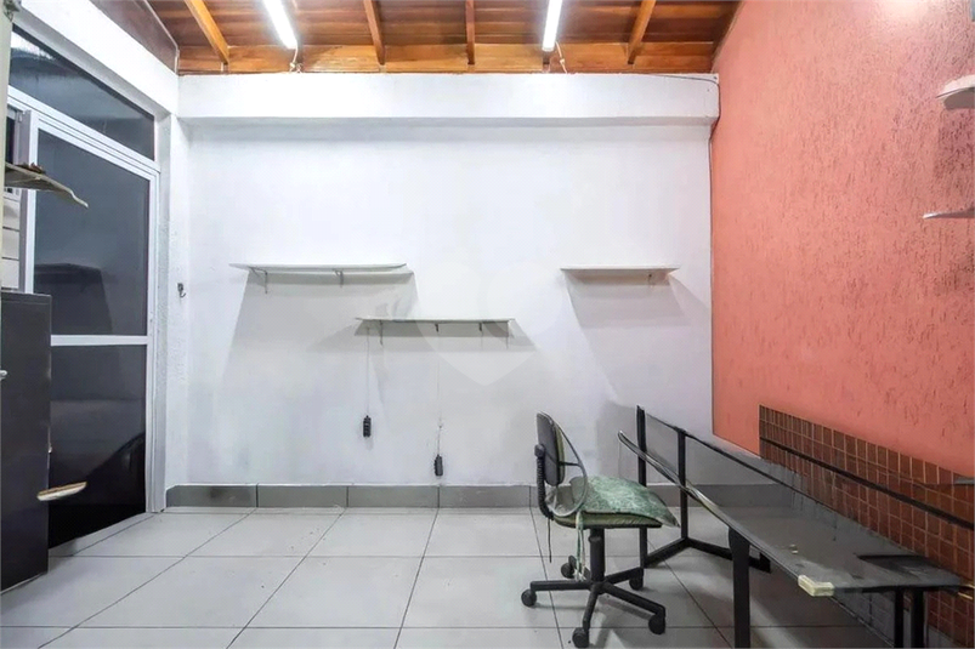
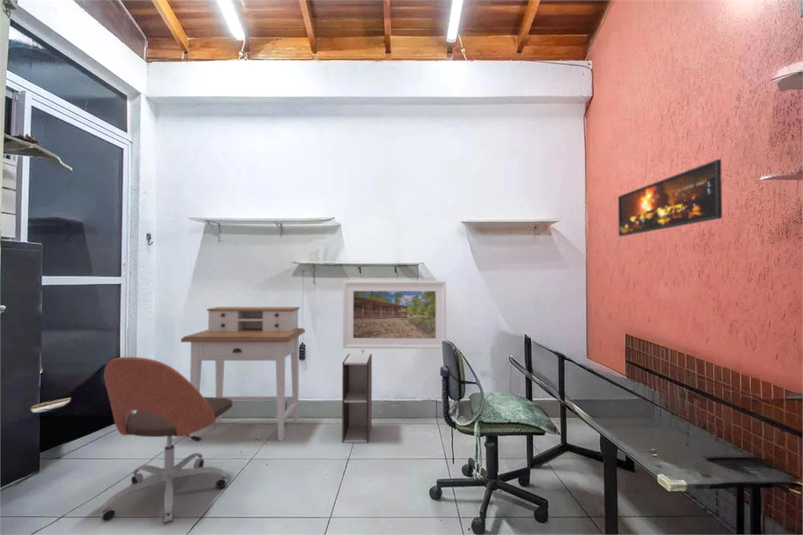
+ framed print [342,280,447,350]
+ shelf [341,353,373,444]
+ desk [180,306,306,442]
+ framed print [617,158,723,237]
+ office chair [99,356,233,525]
